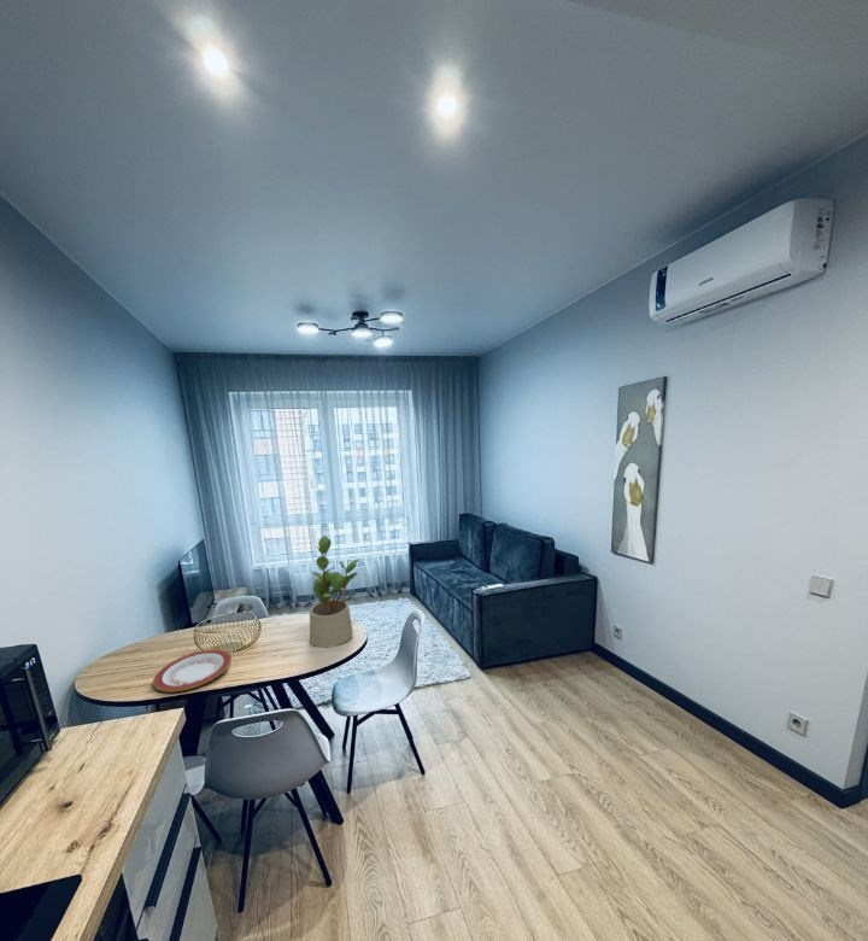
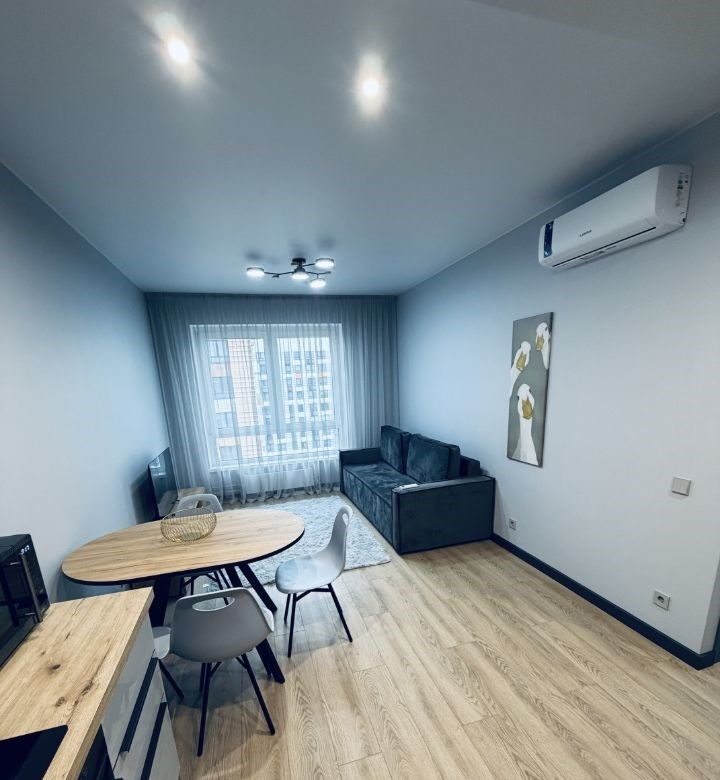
- potted plant [309,534,360,649]
- plate [152,648,233,692]
